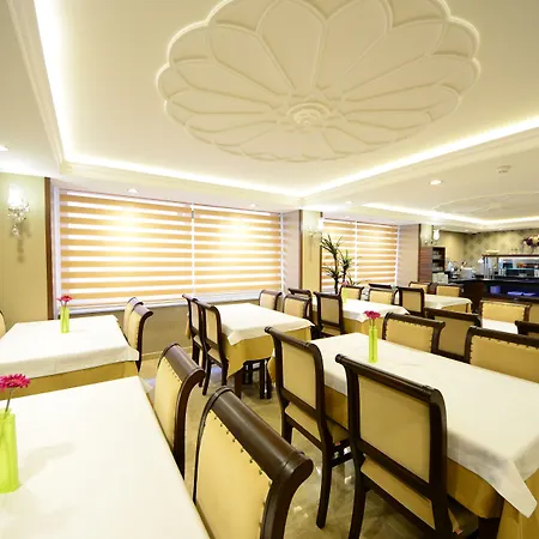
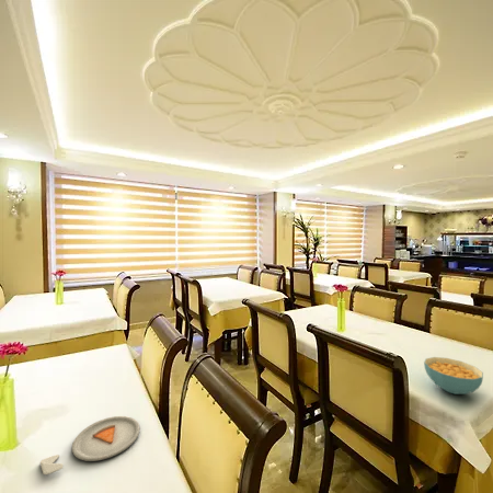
+ cereal bowl [423,356,484,395]
+ dinner plate [39,415,141,475]
